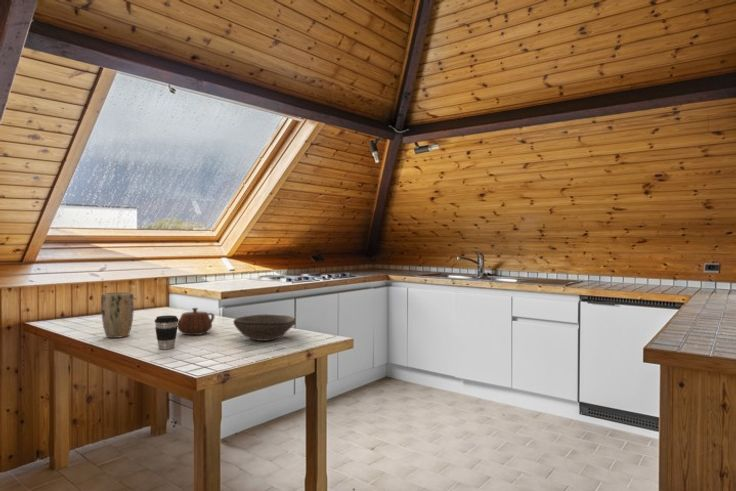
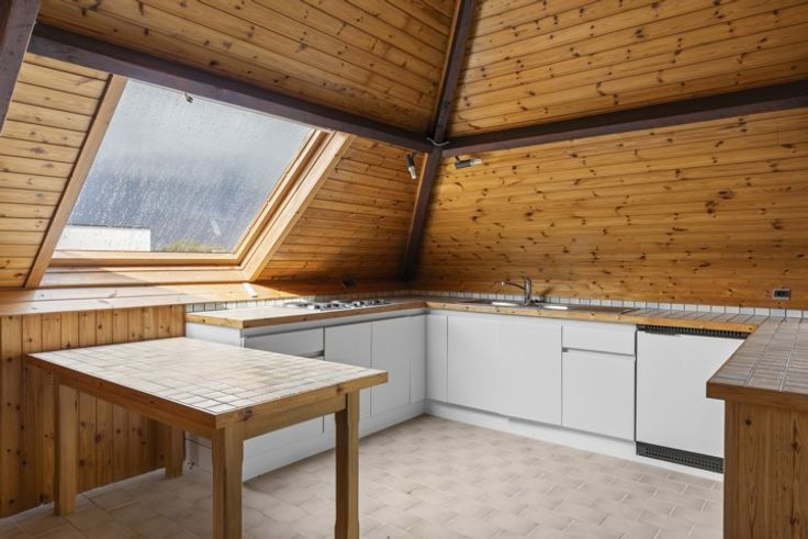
- bowl [232,313,296,342]
- coffee cup [154,314,179,350]
- plant pot [100,291,135,339]
- teapot [177,307,216,336]
